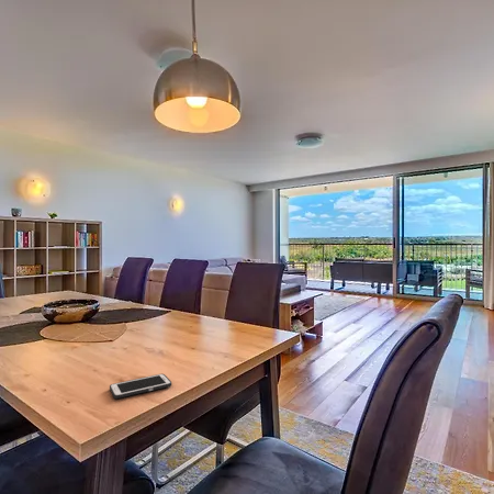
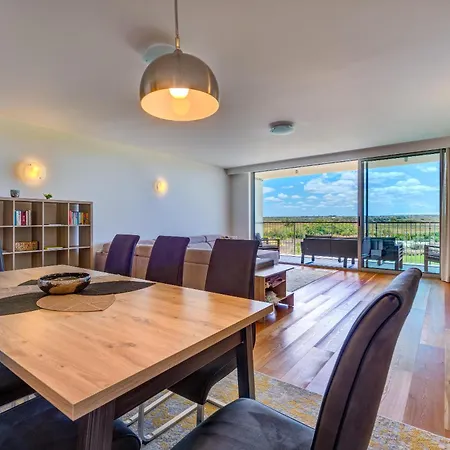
- cell phone [109,373,172,400]
